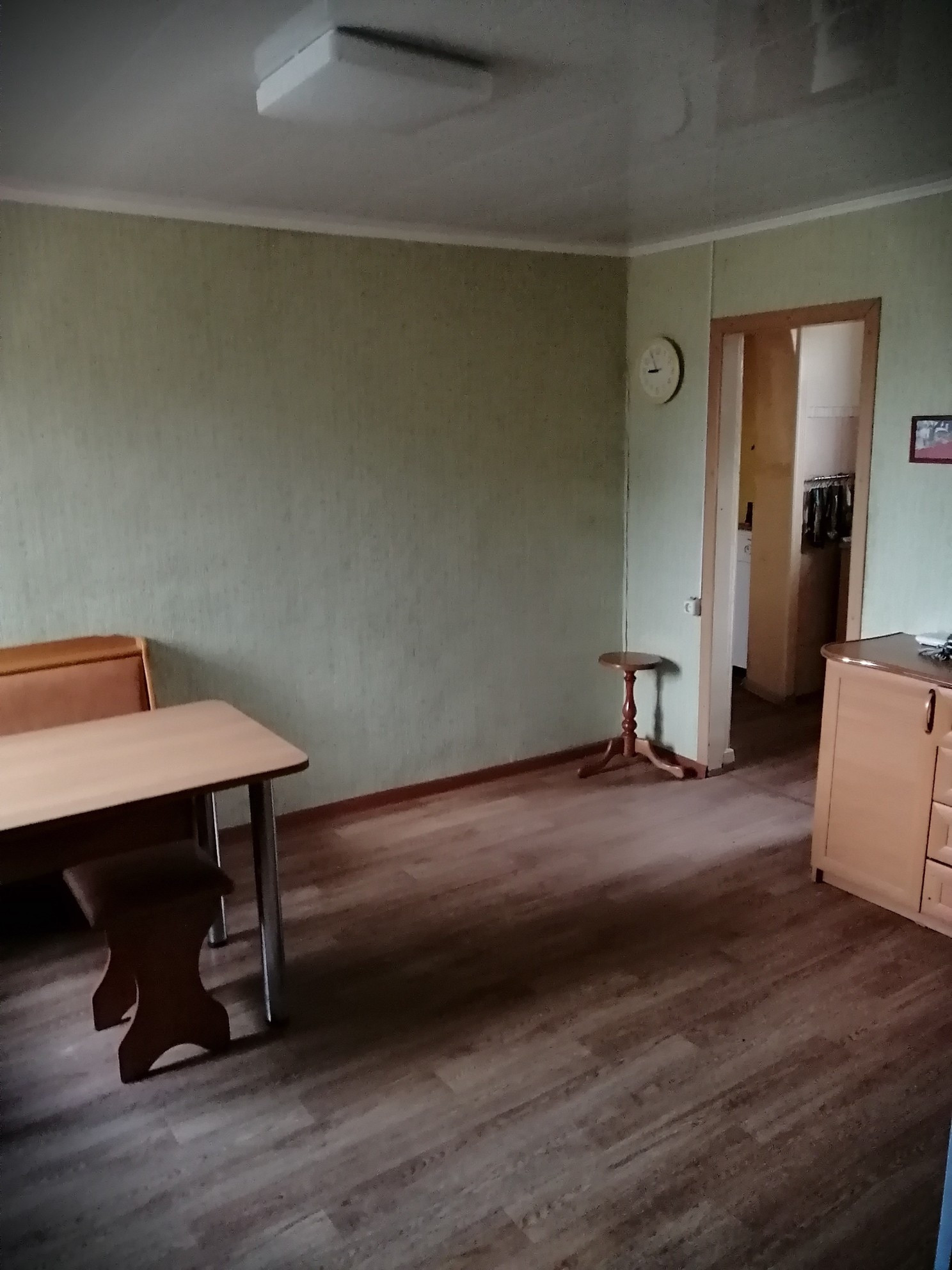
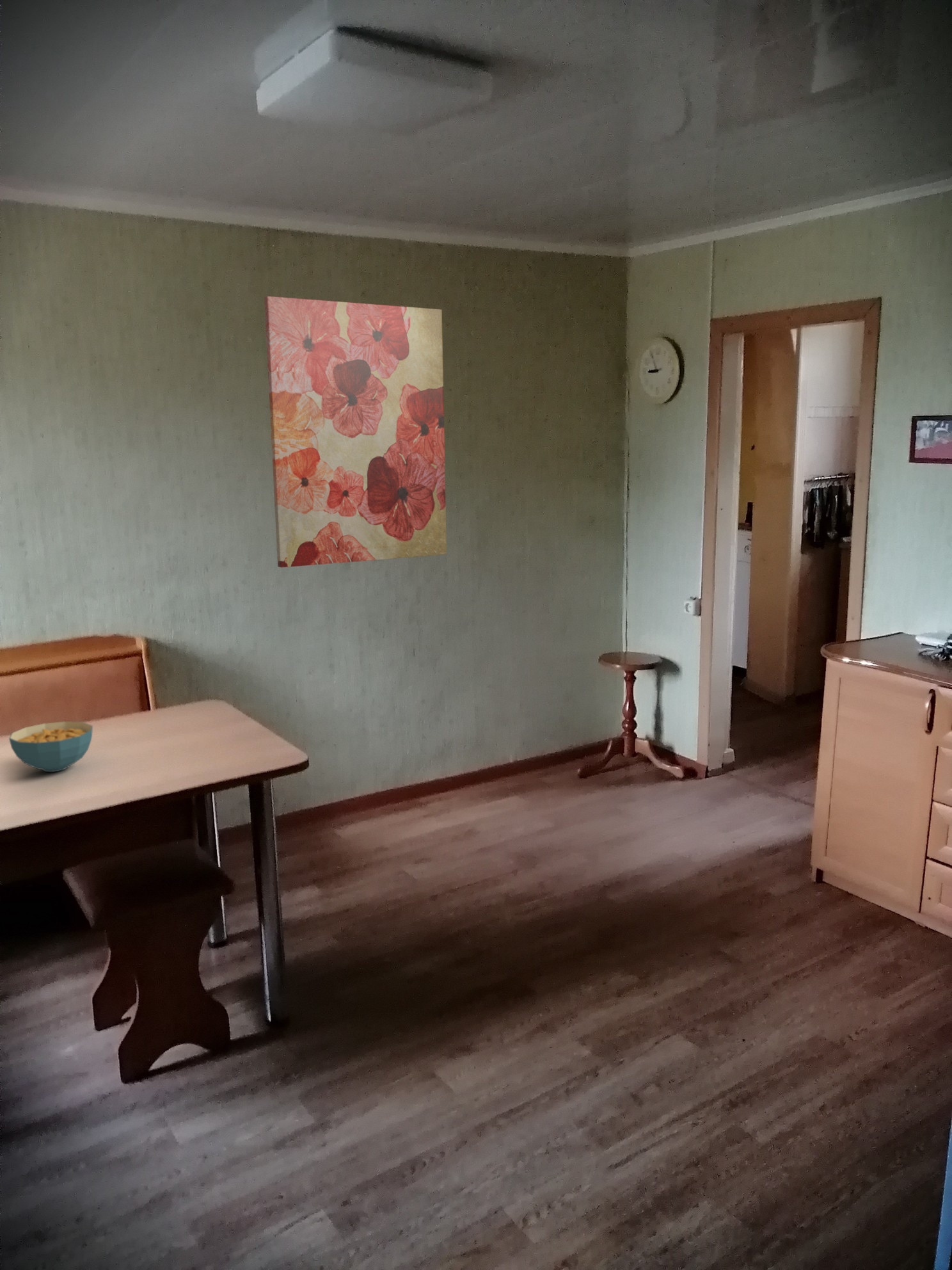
+ wall art [264,296,447,568]
+ cereal bowl [8,721,93,773]
